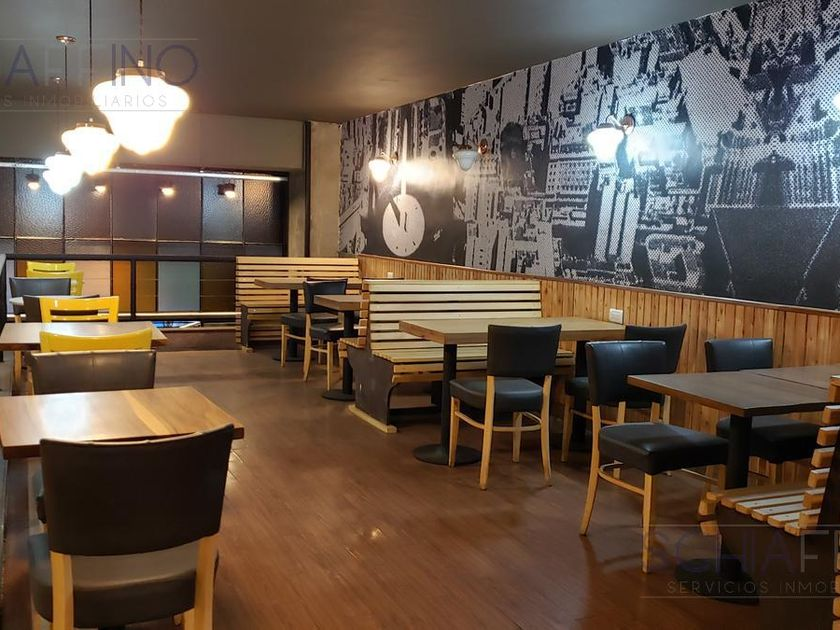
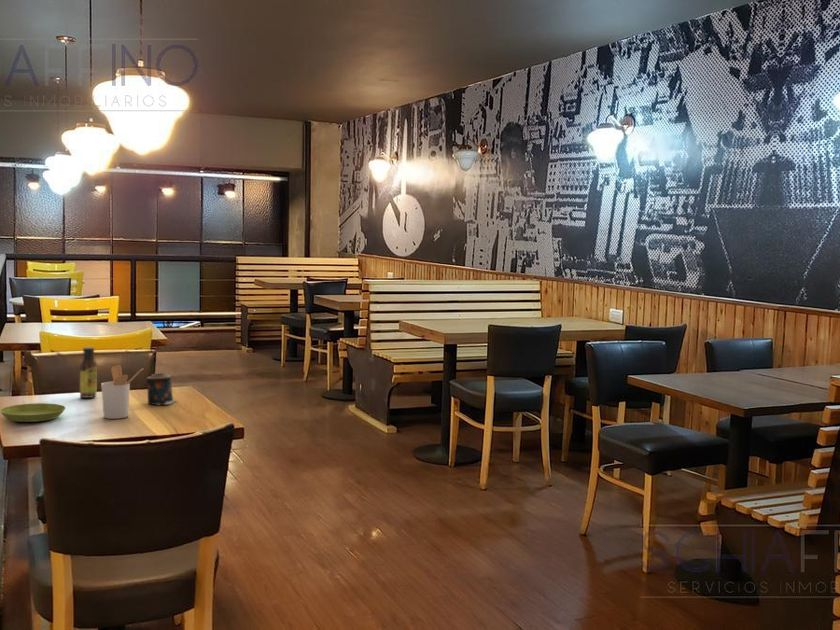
+ utensil holder [100,364,145,420]
+ saucer [0,402,66,423]
+ candle [146,372,178,406]
+ sauce bottle [79,346,98,399]
